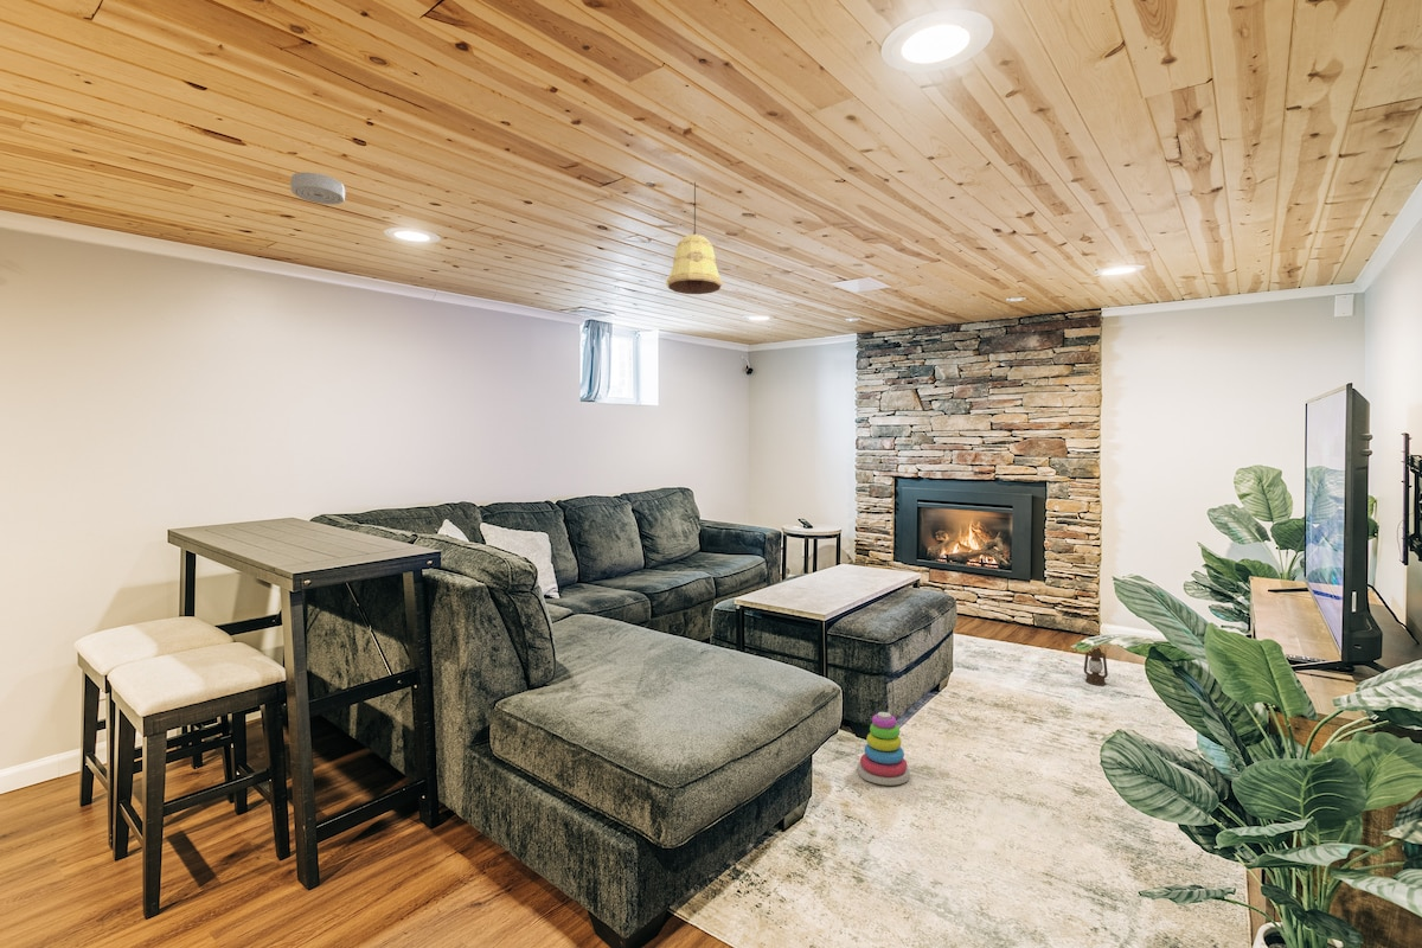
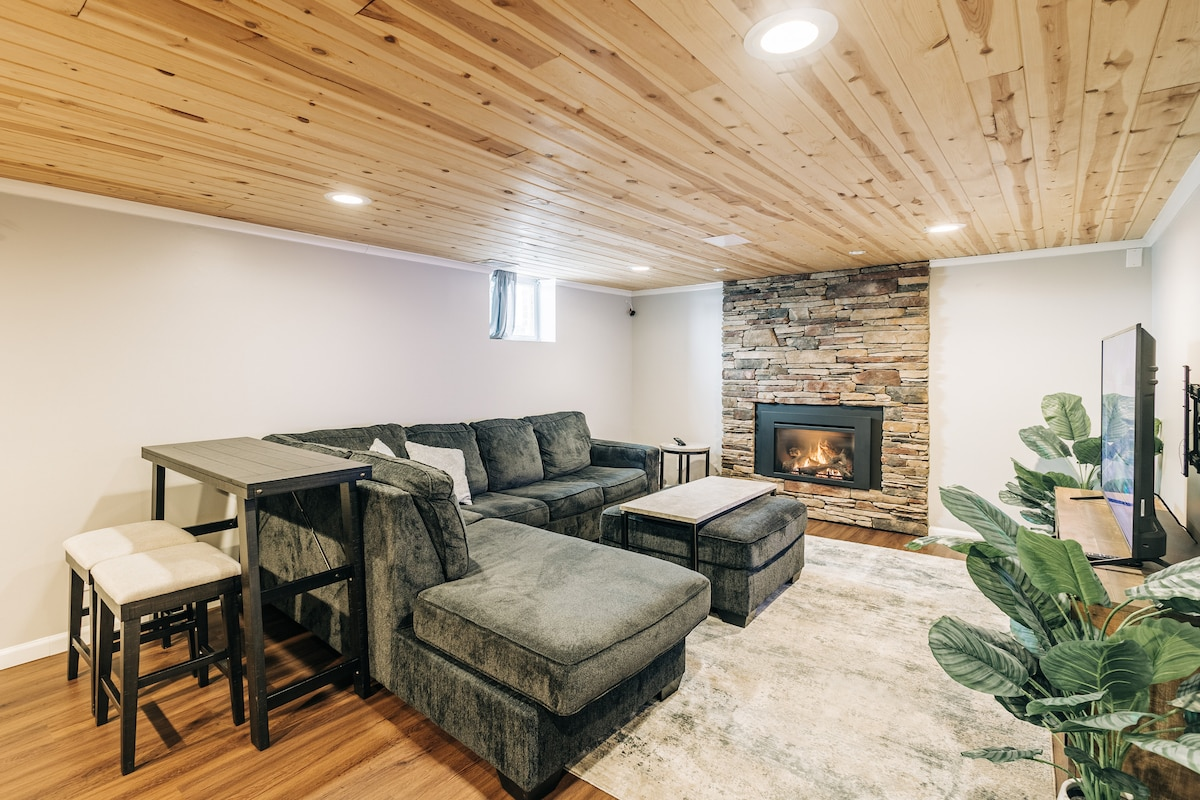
- lantern [1083,629,1109,686]
- smoke detector [289,172,346,206]
- pendant light [665,181,724,295]
- stacking toy [857,711,911,787]
